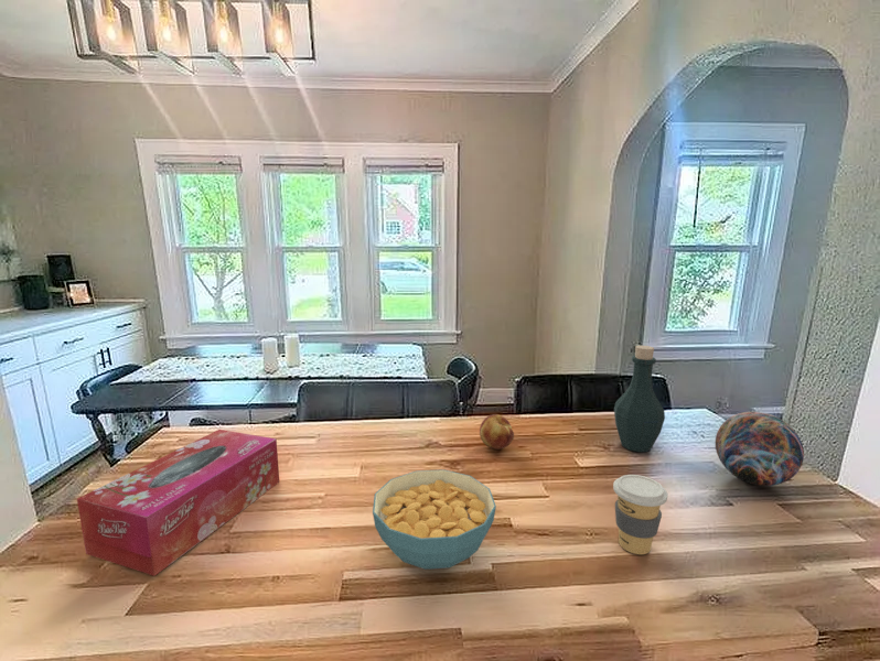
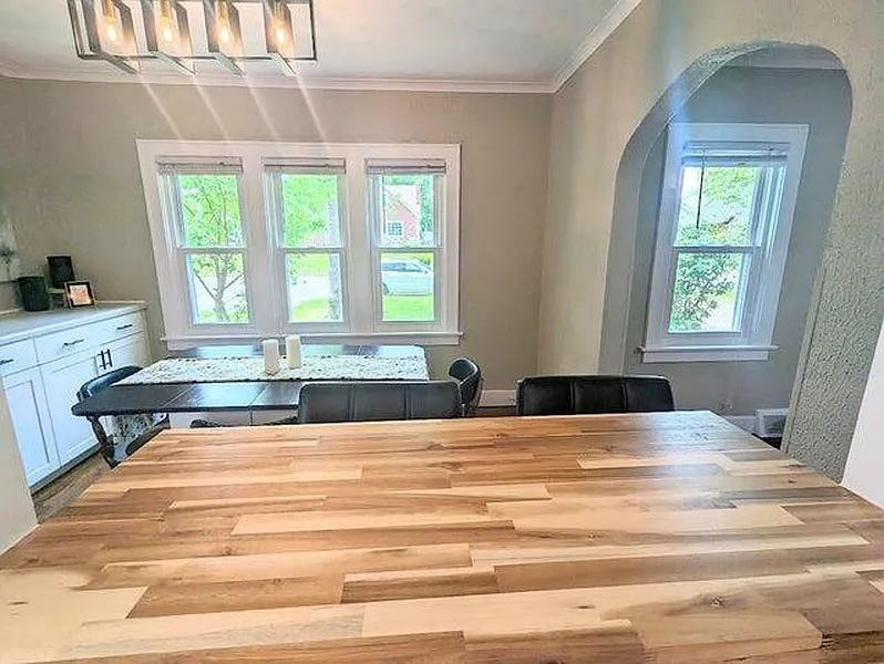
- coffee cup [612,474,669,555]
- cereal bowl [372,468,497,571]
- bottle [613,345,666,453]
- tissue box [76,429,280,577]
- fruit [479,413,515,451]
- decorative orb [715,411,805,487]
